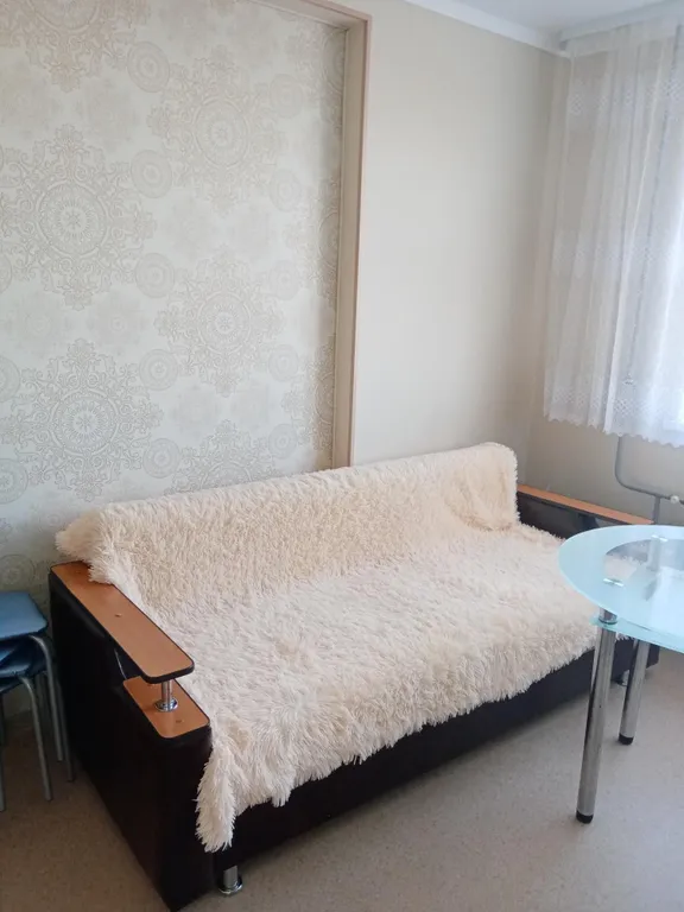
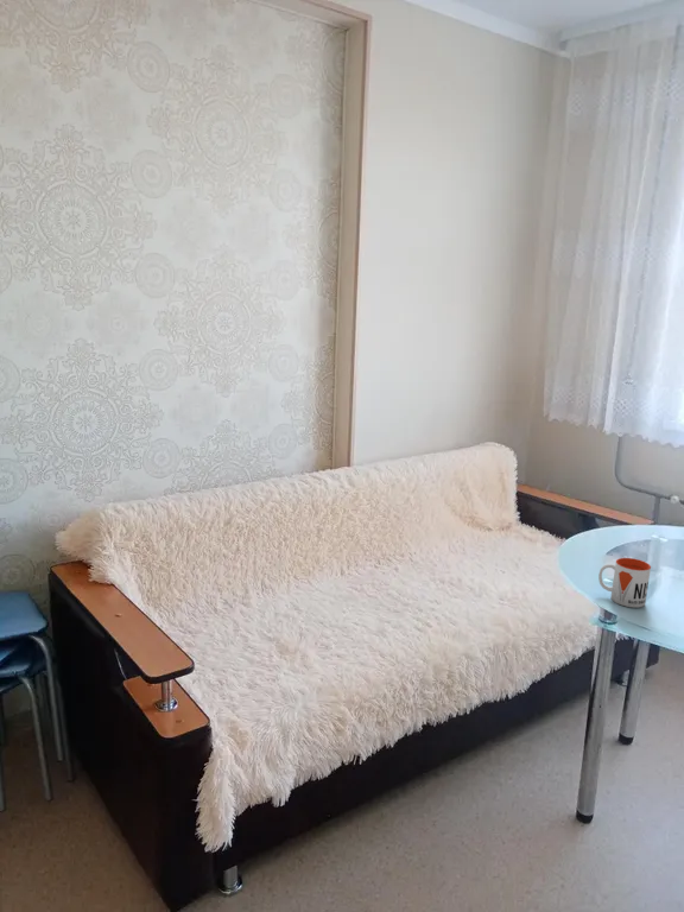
+ mug [597,557,652,608]
